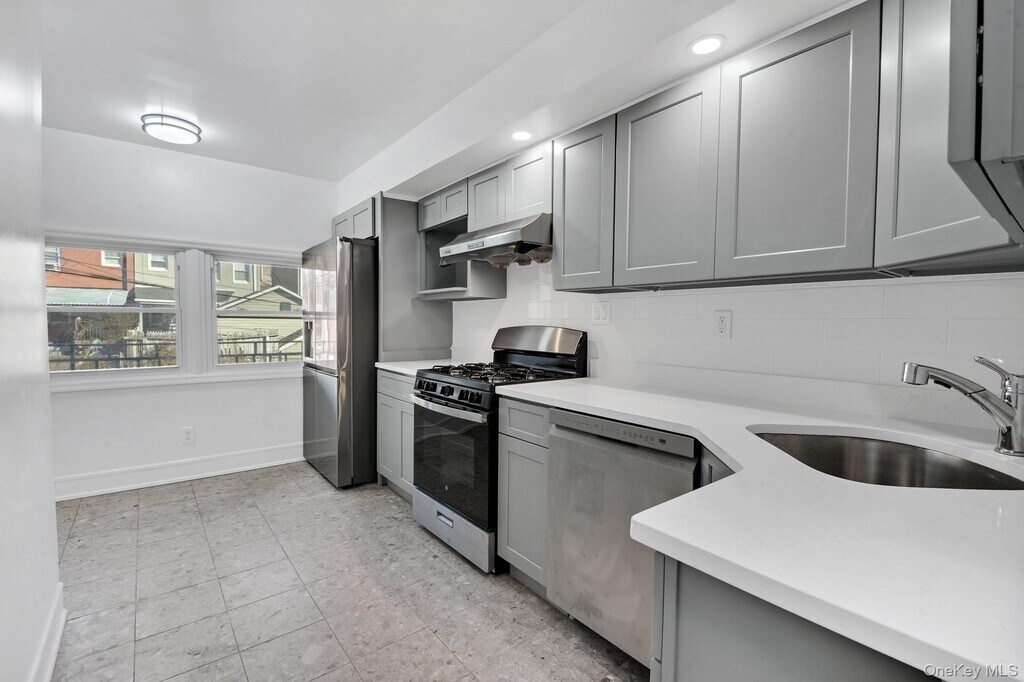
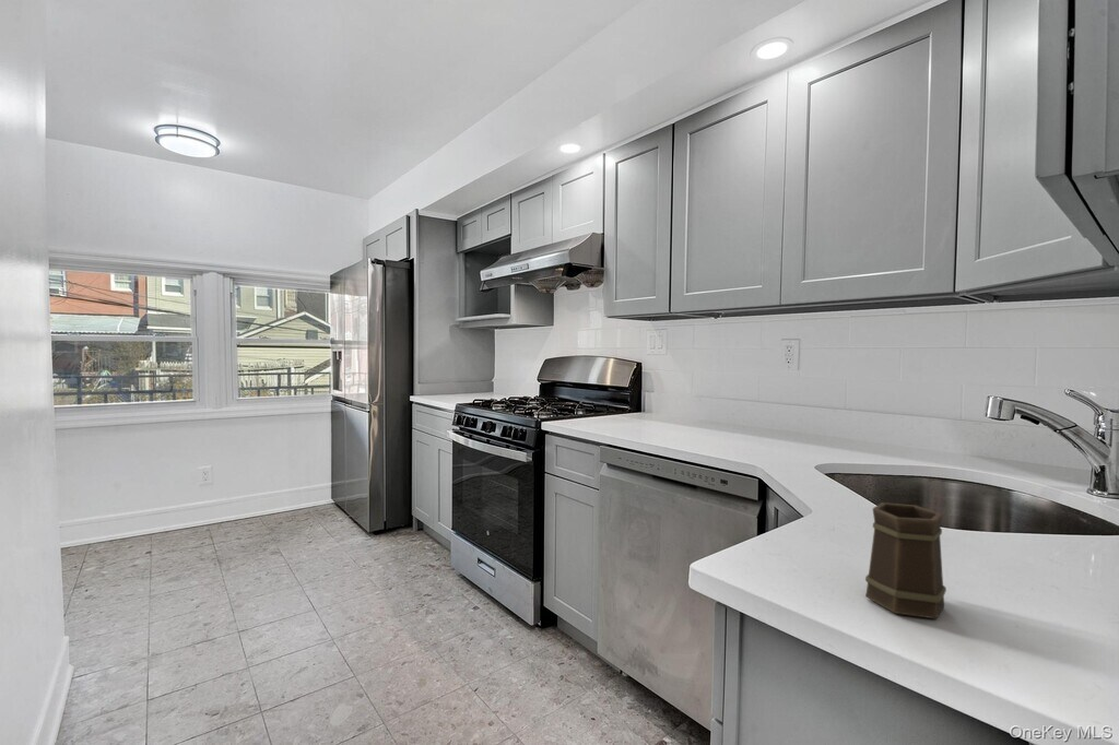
+ mug [864,501,947,619]
